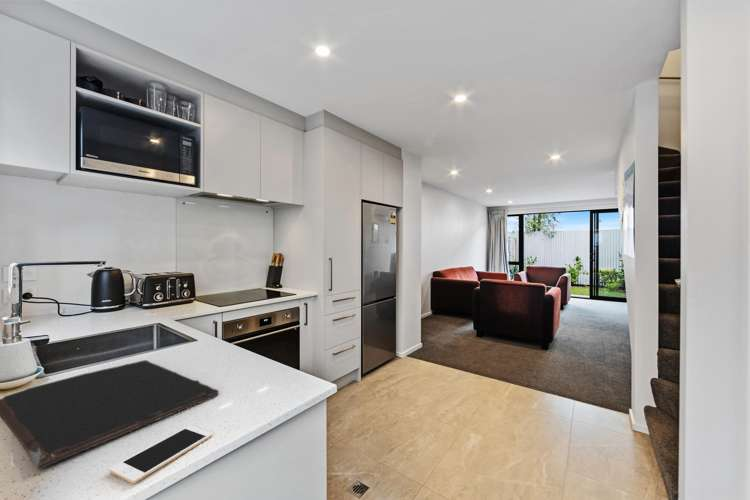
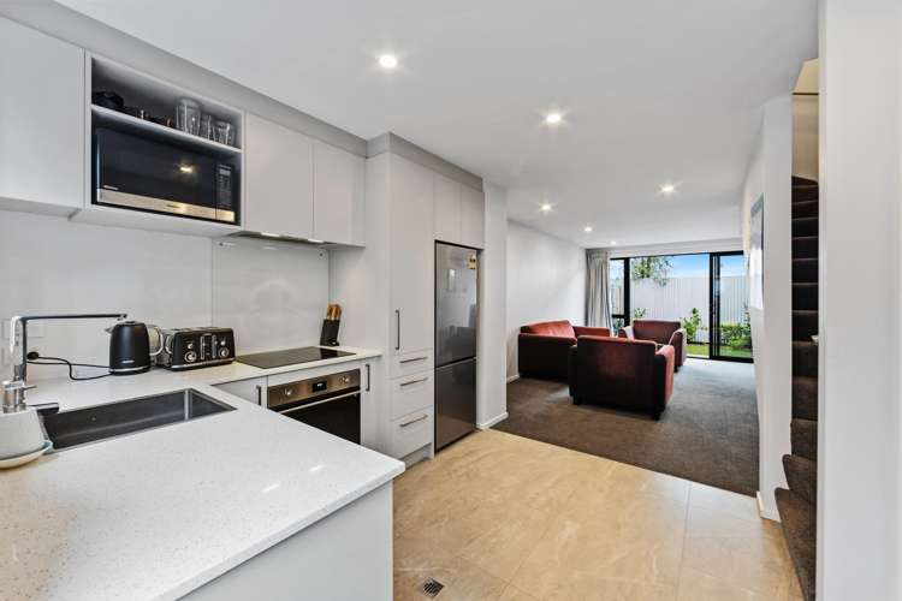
- cell phone [109,425,213,484]
- cutting board [0,359,220,470]
